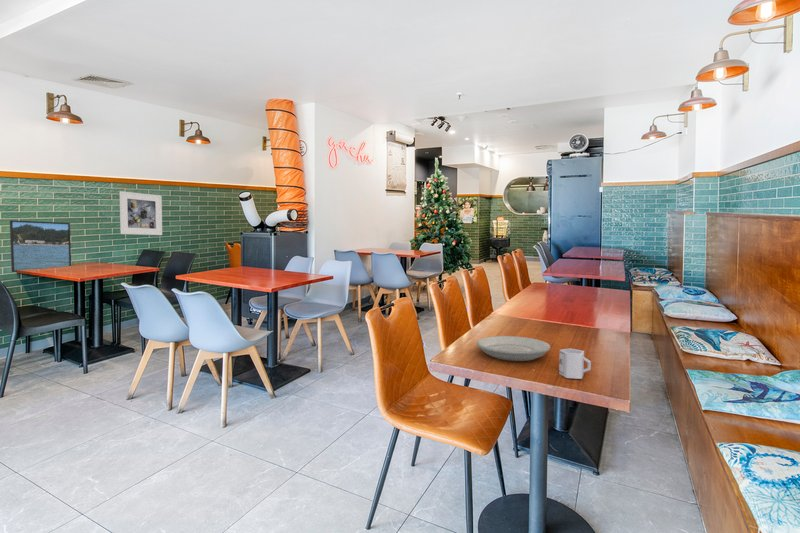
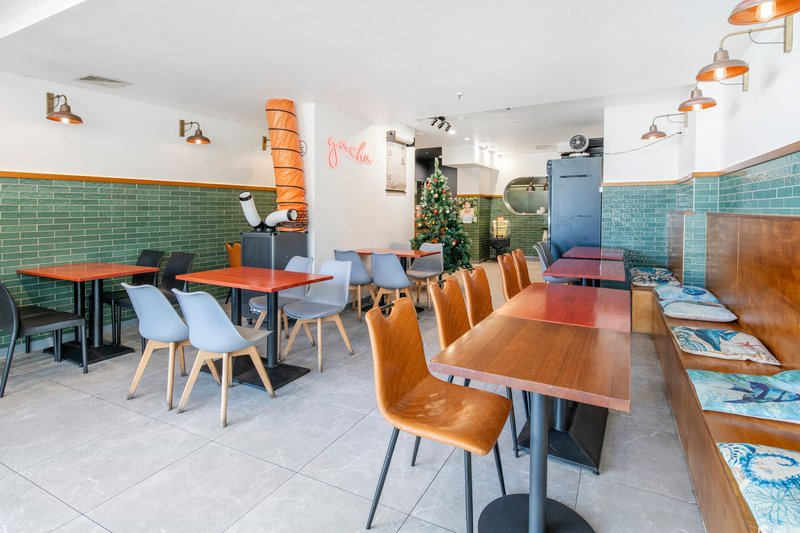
- cup [558,347,592,380]
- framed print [118,190,163,236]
- plate [476,335,551,362]
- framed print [9,219,72,273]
